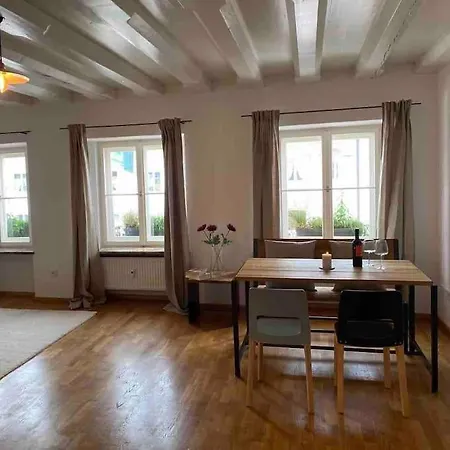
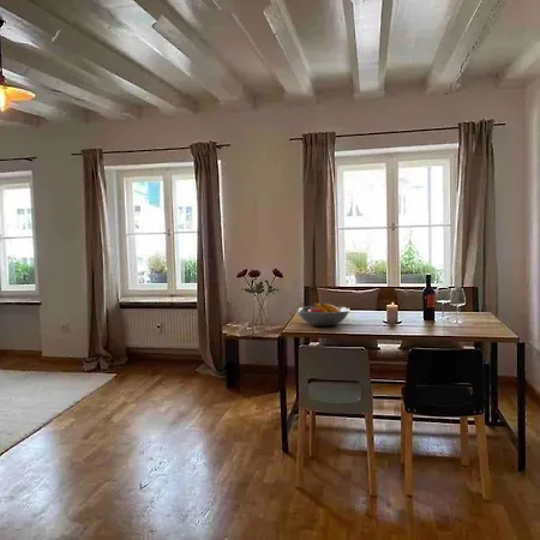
+ fruit bowl [295,301,350,328]
